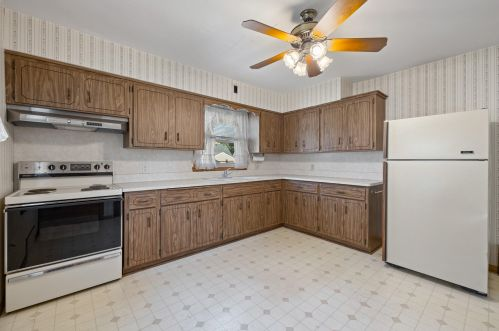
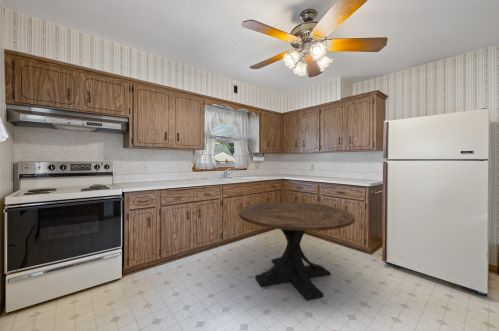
+ round table [238,201,356,301]
